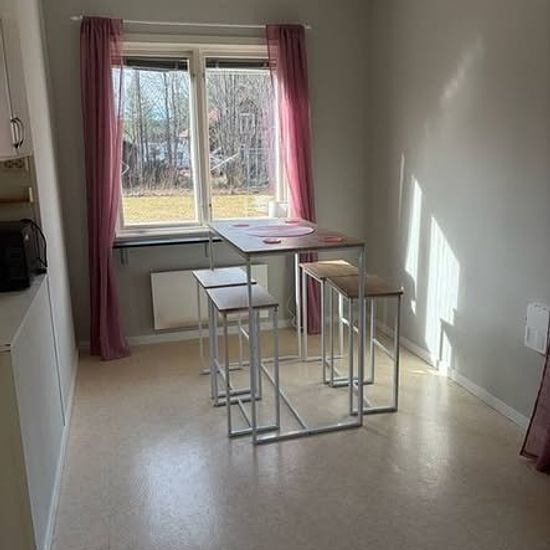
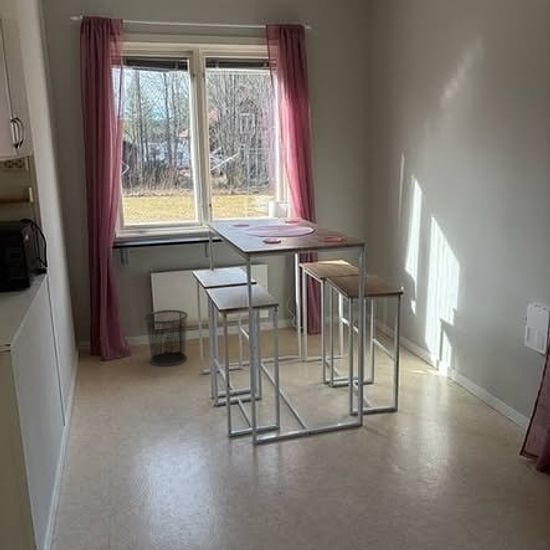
+ waste bin [143,309,189,367]
